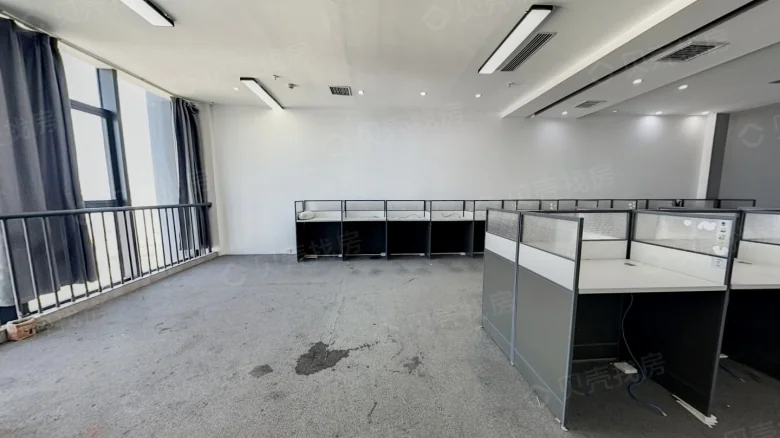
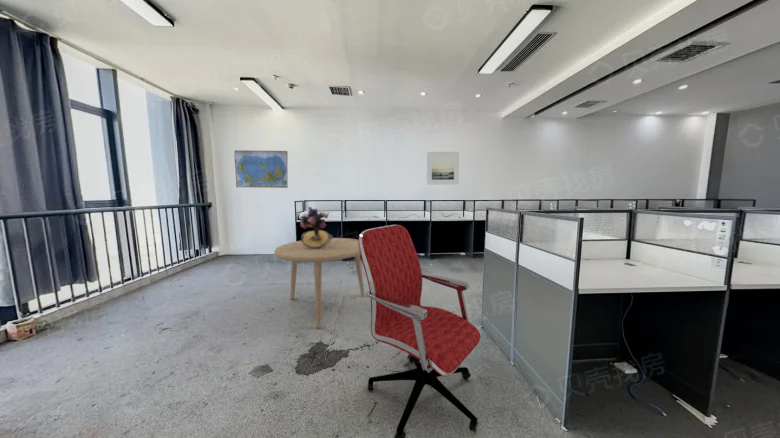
+ dining table [273,237,366,330]
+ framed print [426,151,460,186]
+ office chair [357,224,482,438]
+ bouquet [299,206,334,249]
+ world map [233,149,289,189]
